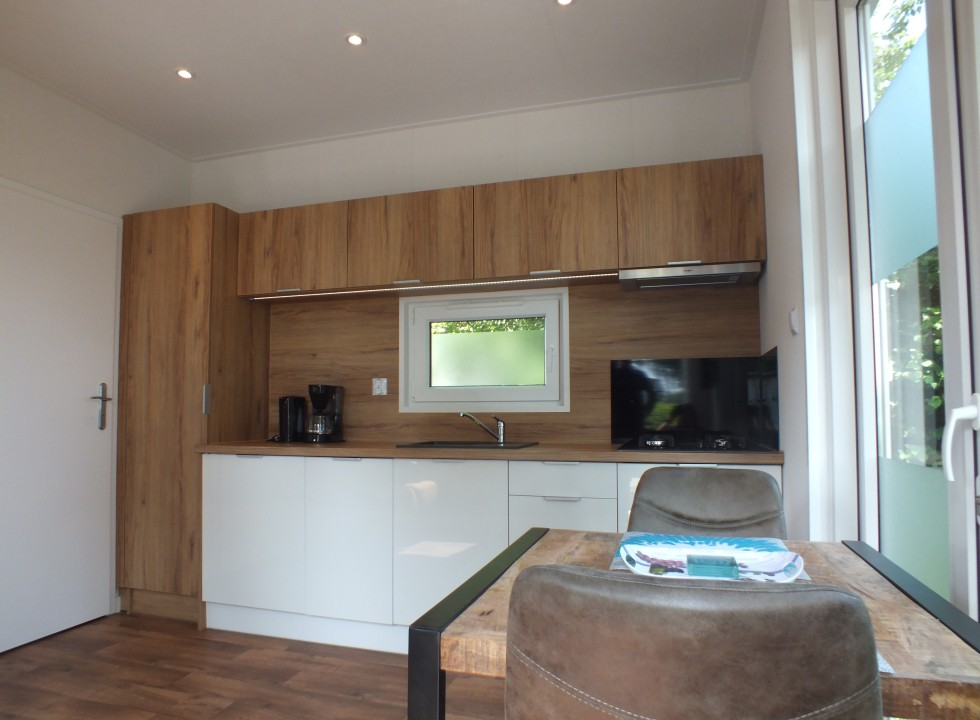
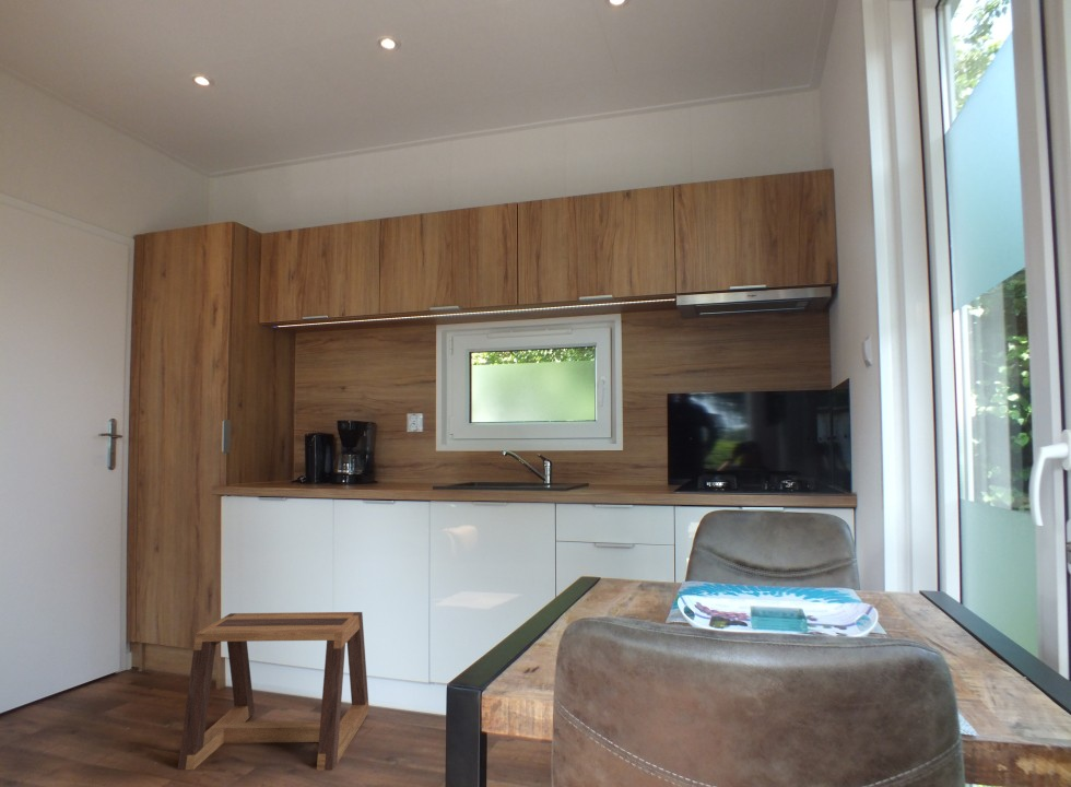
+ stool [177,611,370,772]
